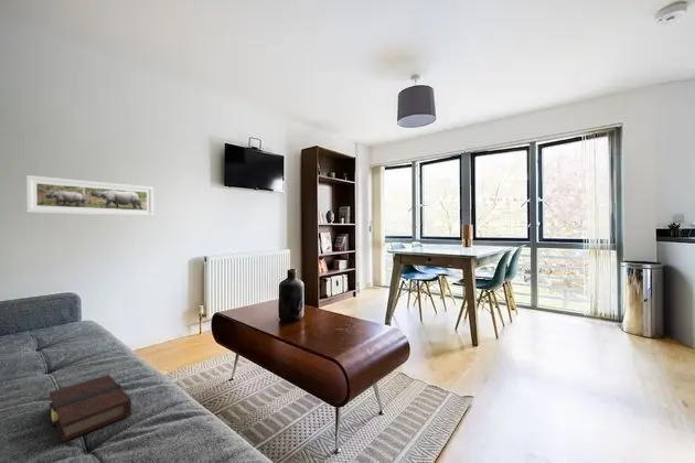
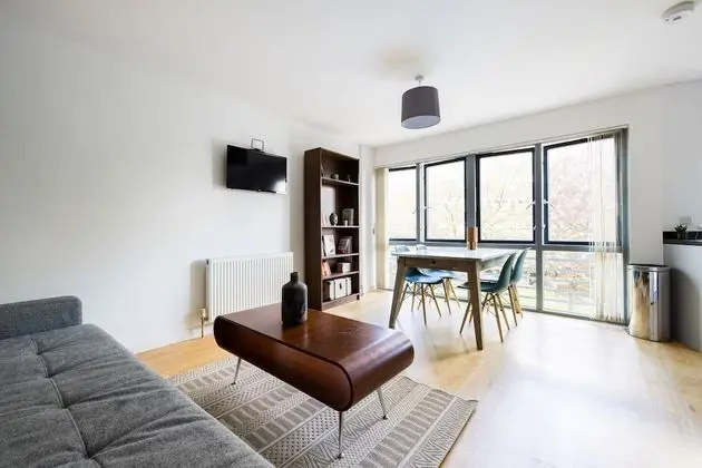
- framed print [25,174,154,217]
- book [49,374,132,443]
